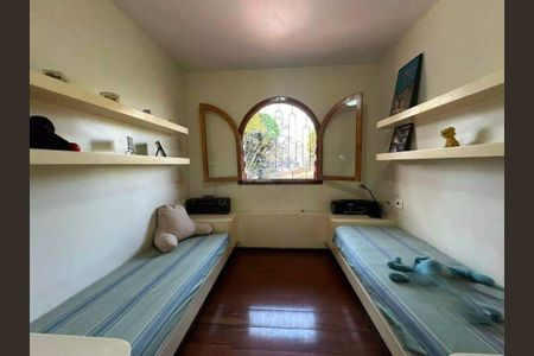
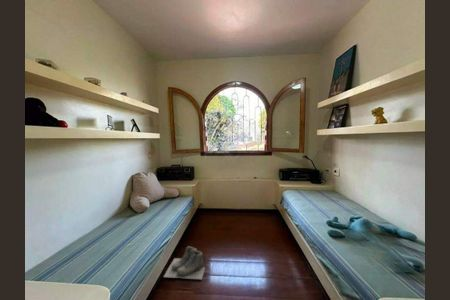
+ boots [163,245,206,281]
